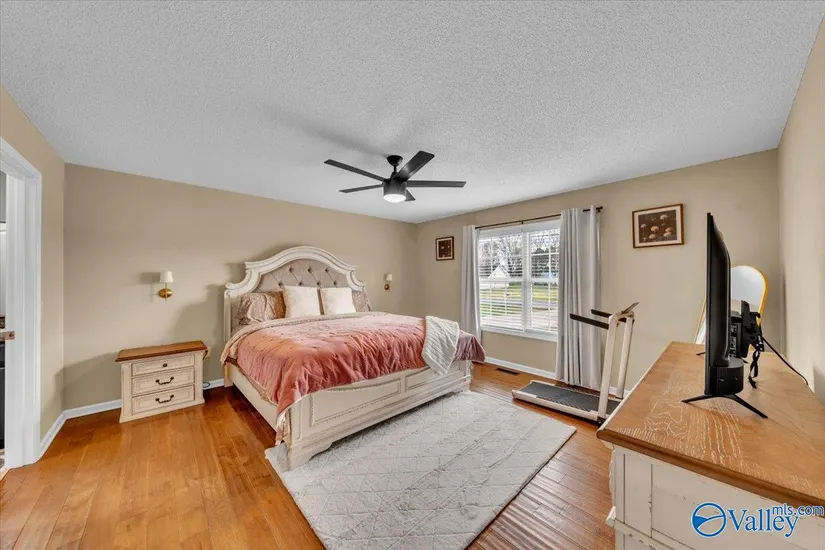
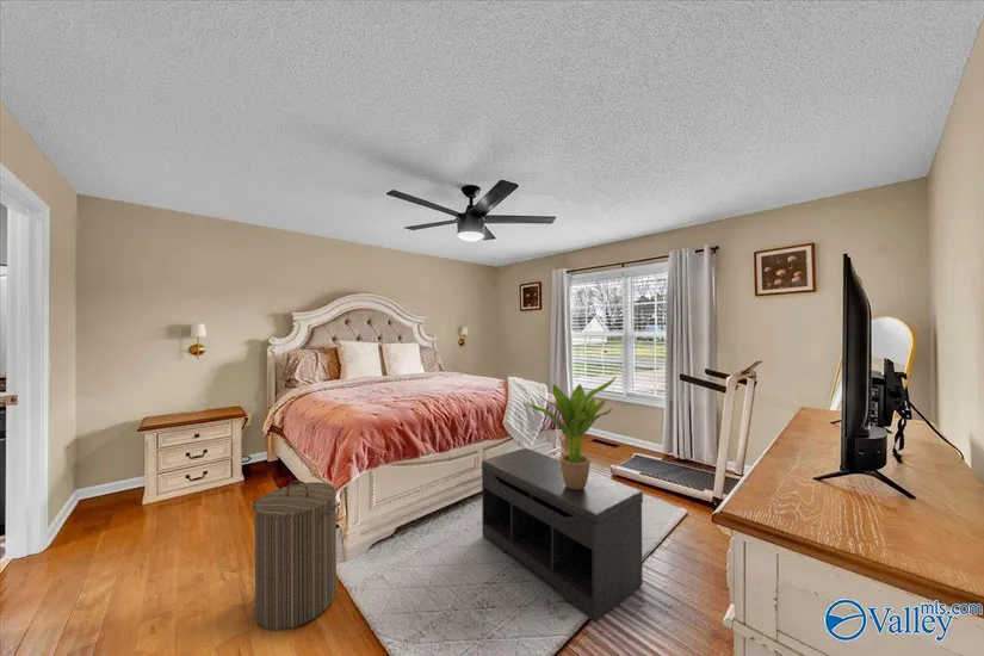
+ potted plant [525,375,617,490]
+ laundry hamper [252,479,341,631]
+ bench [481,447,644,624]
